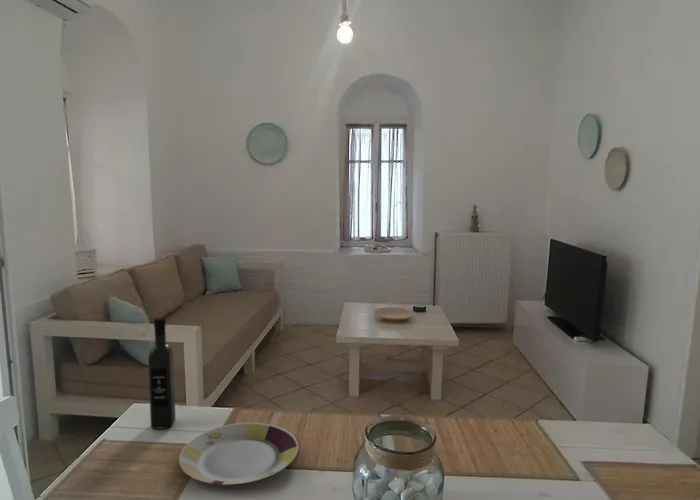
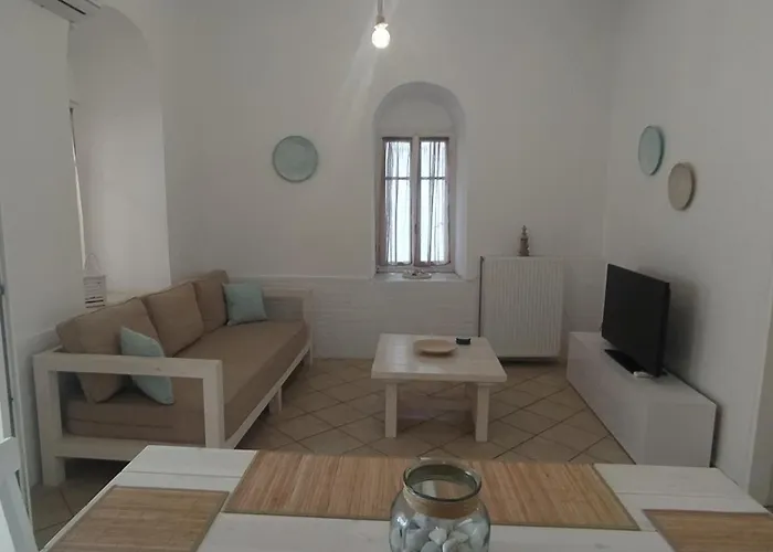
- wine bottle [147,316,177,430]
- plate [178,422,299,486]
